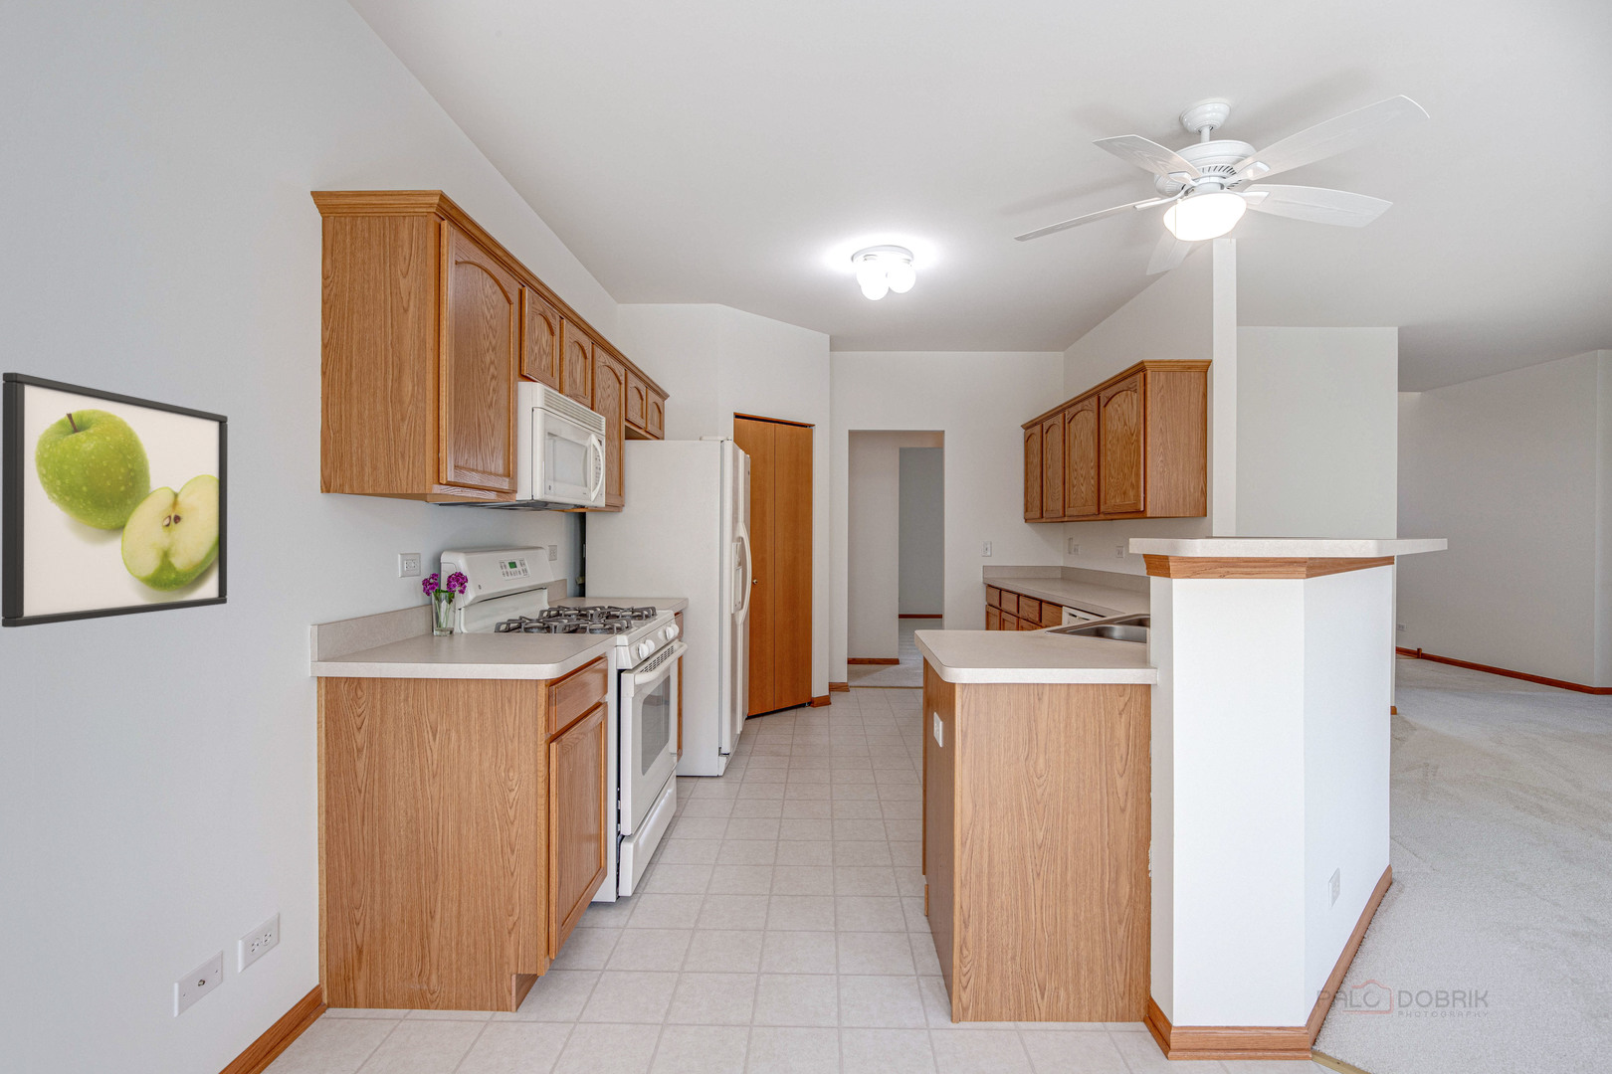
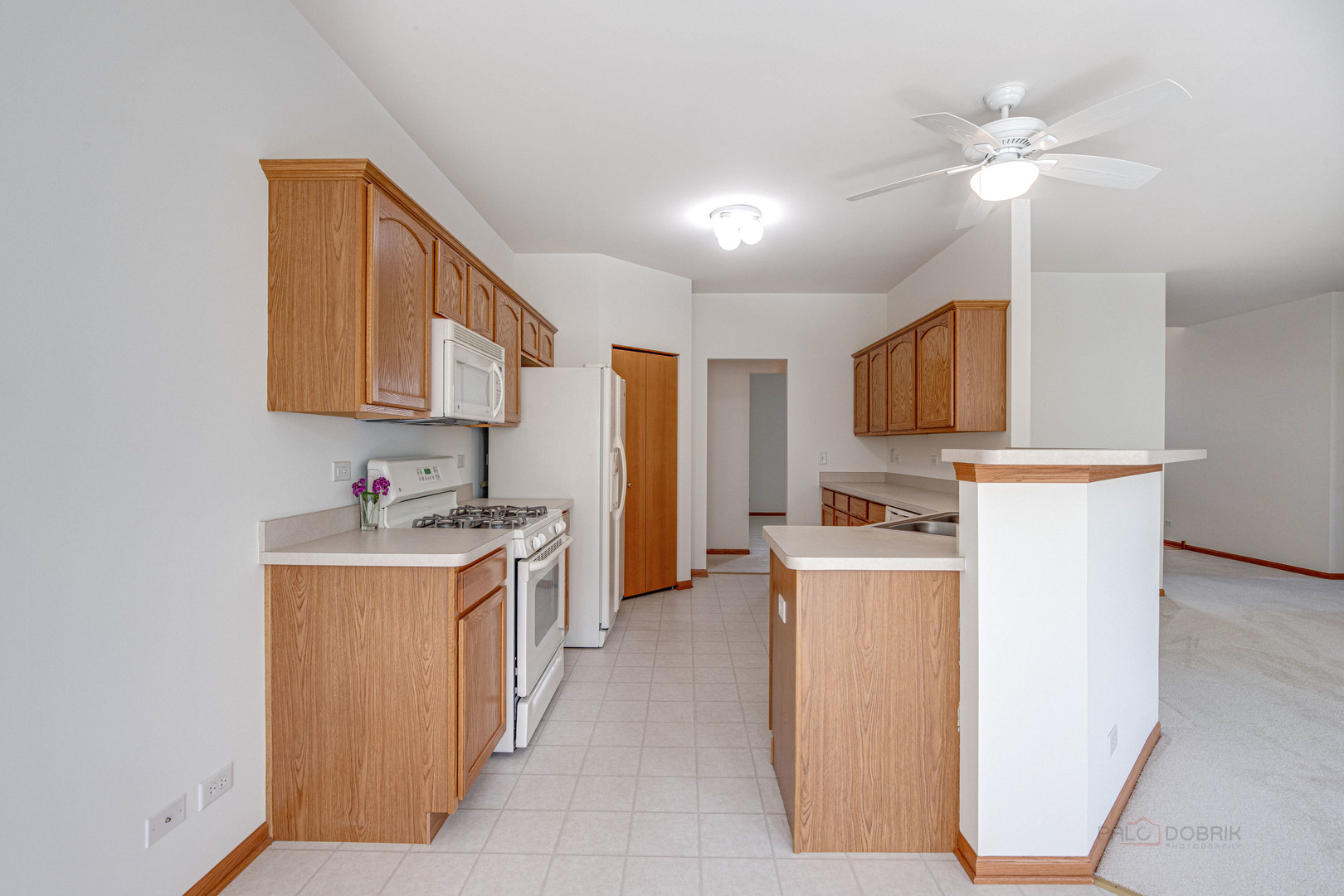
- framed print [1,372,229,628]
